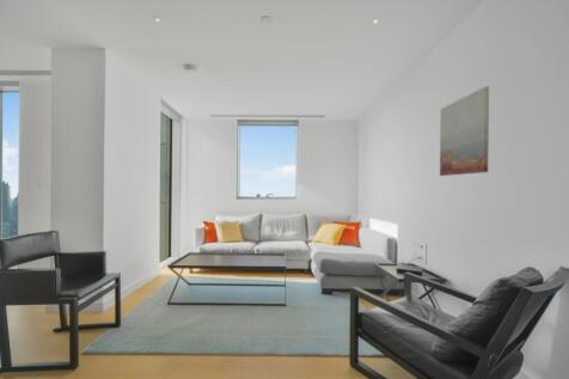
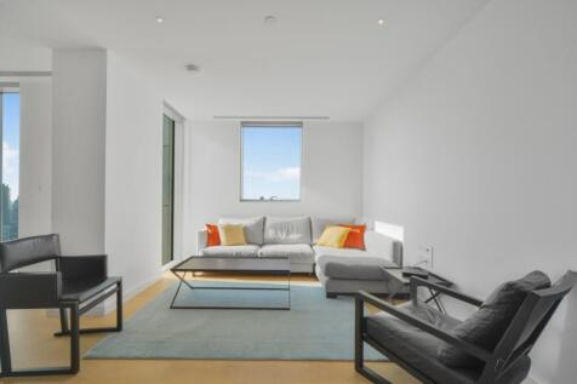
- wall art [439,85,490,177]
